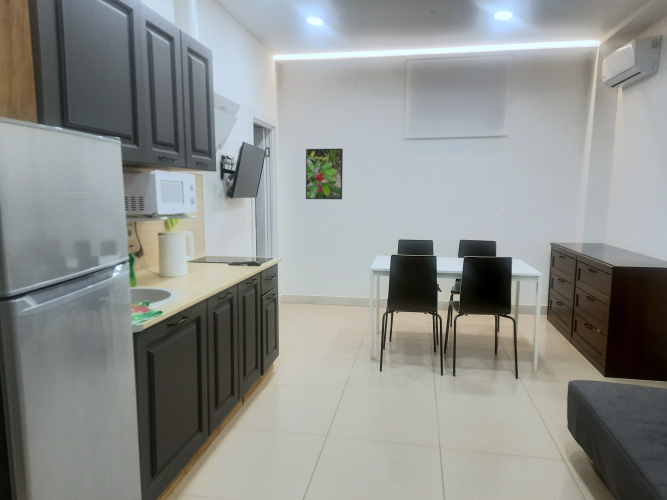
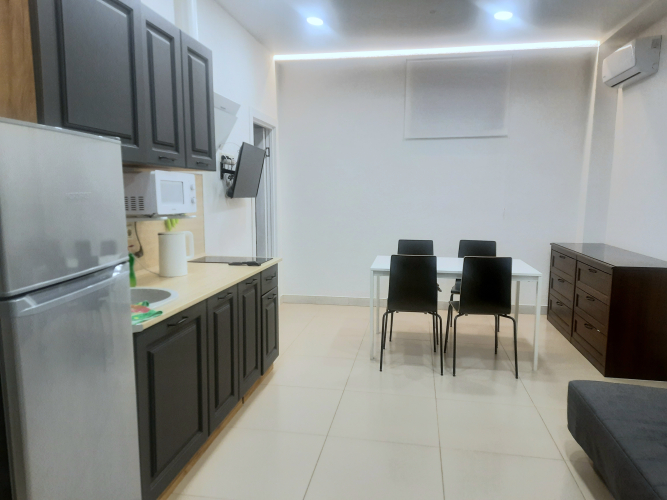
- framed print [305,148,344,200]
